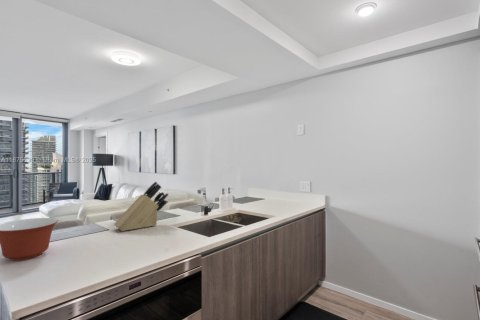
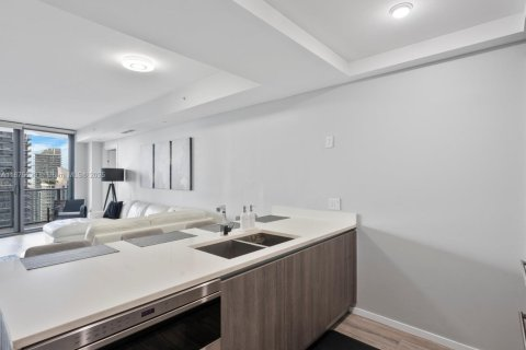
- knife block [113,181,169,232]
- mixing bowl [0,217,59,262]
